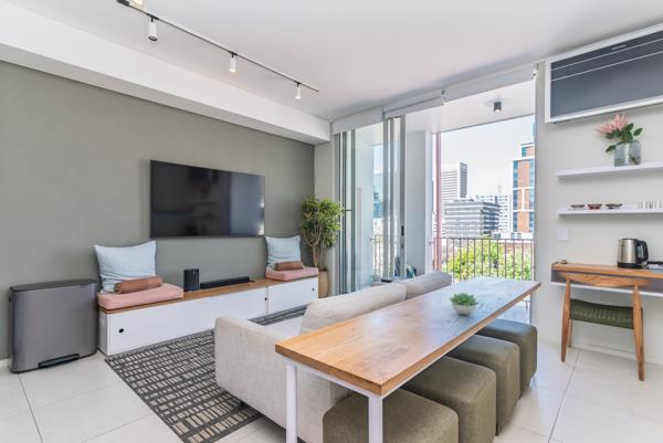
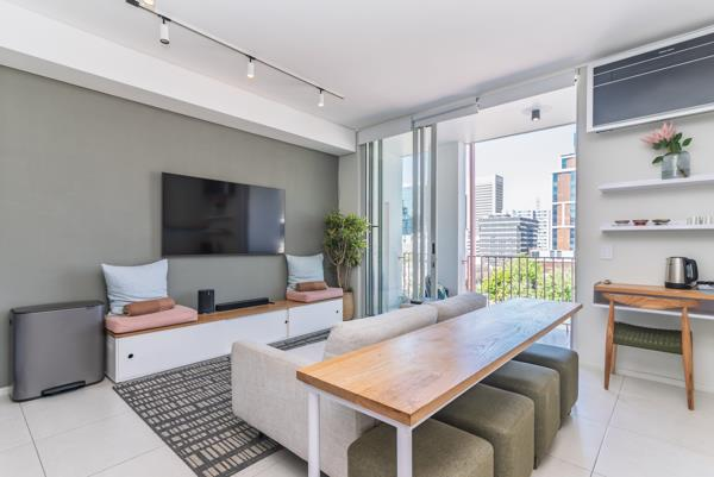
- succulent plant [448,292,481,316]
